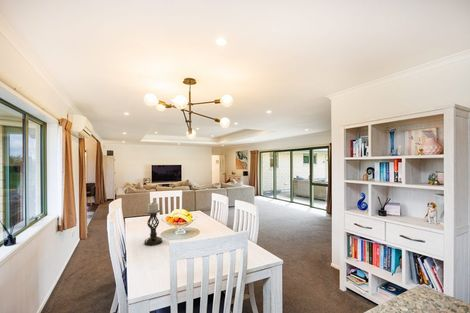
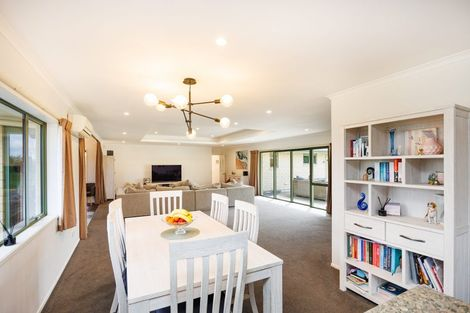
- candle holder [143,201,163,247]
